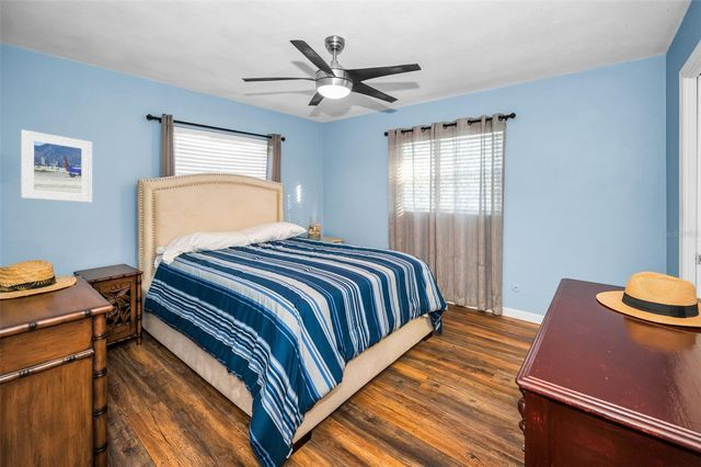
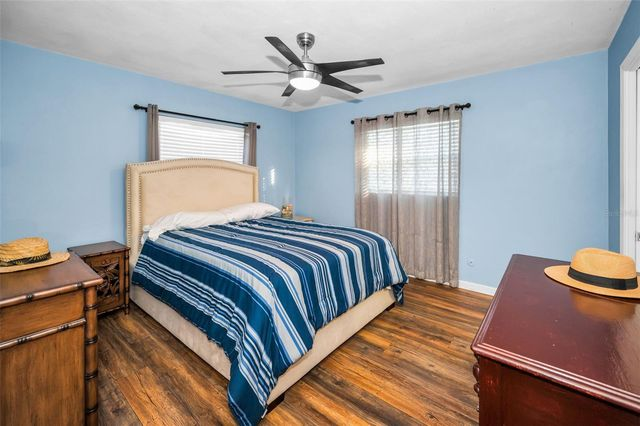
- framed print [20,128,93,203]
